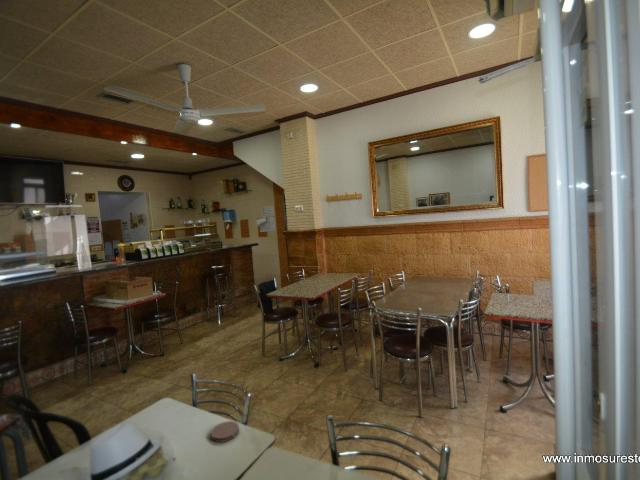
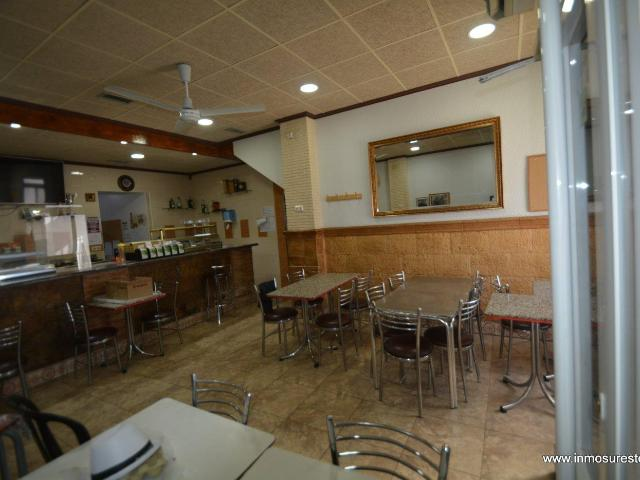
- coaster [210,420,240,443]
